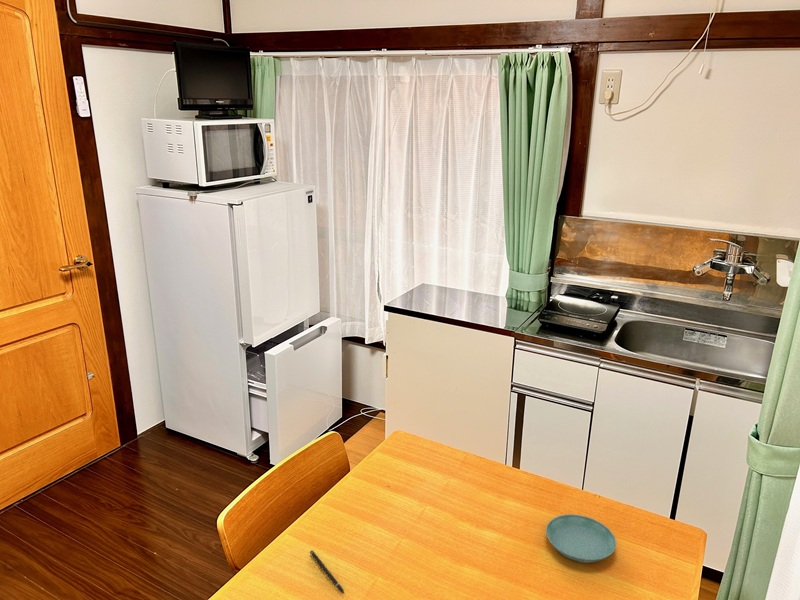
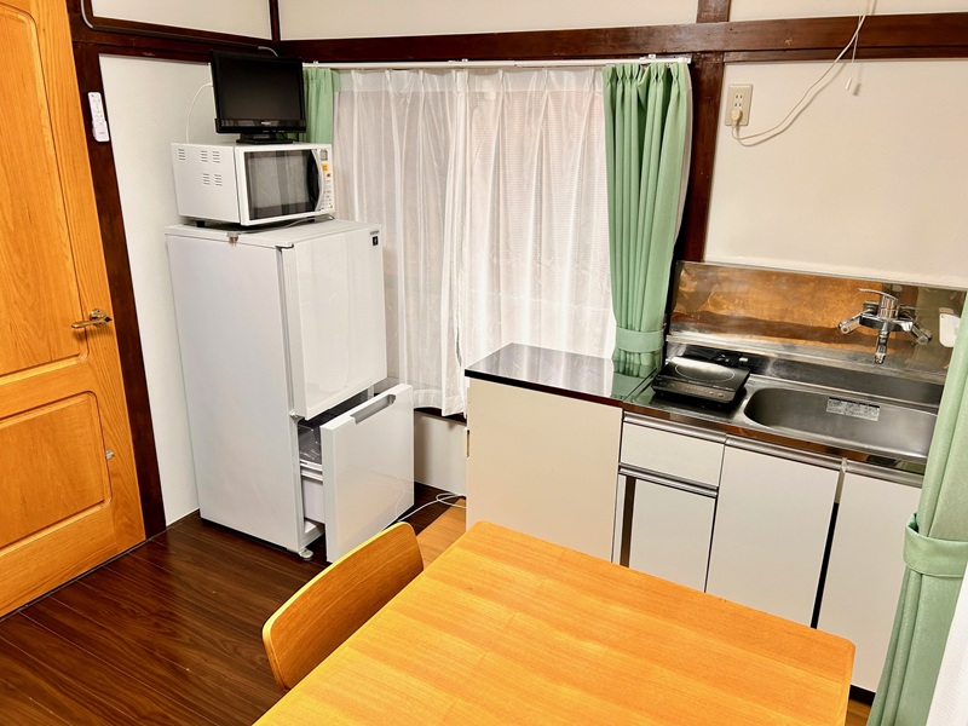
- pen [309,549,345,595]
- saucer [545,513,617,564]
